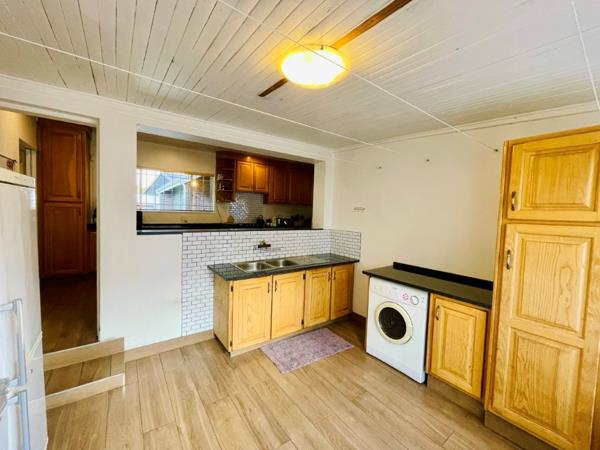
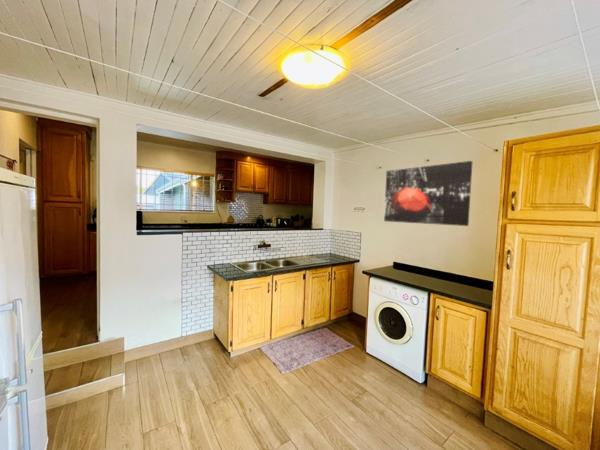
+ wall art [383,160,473,227]
